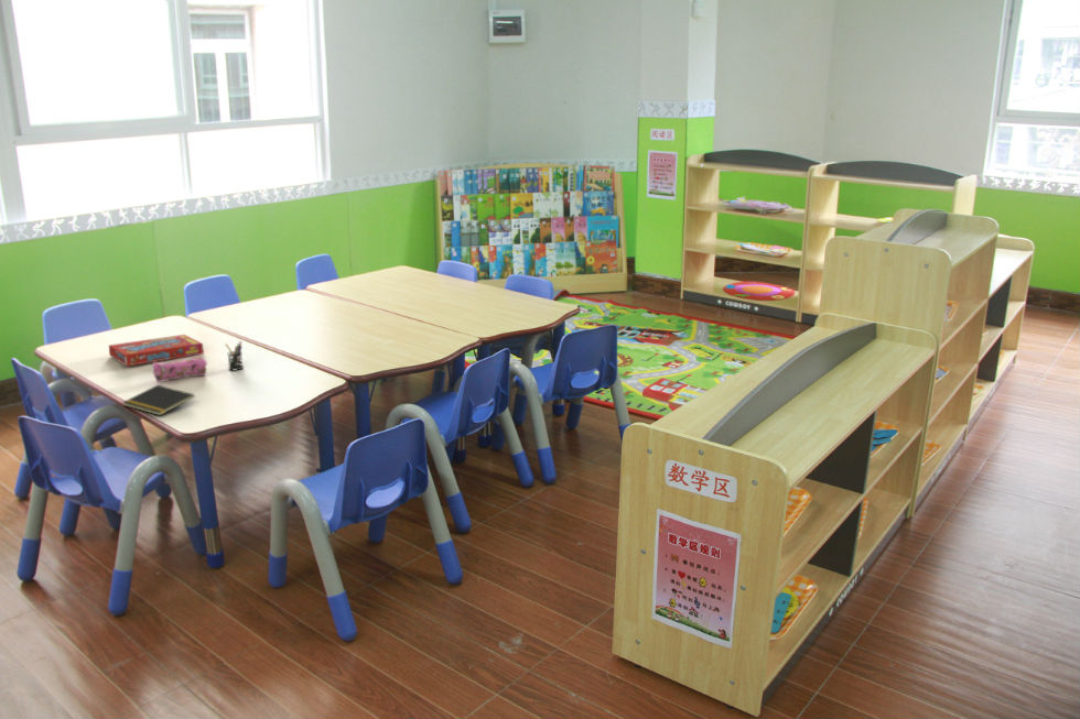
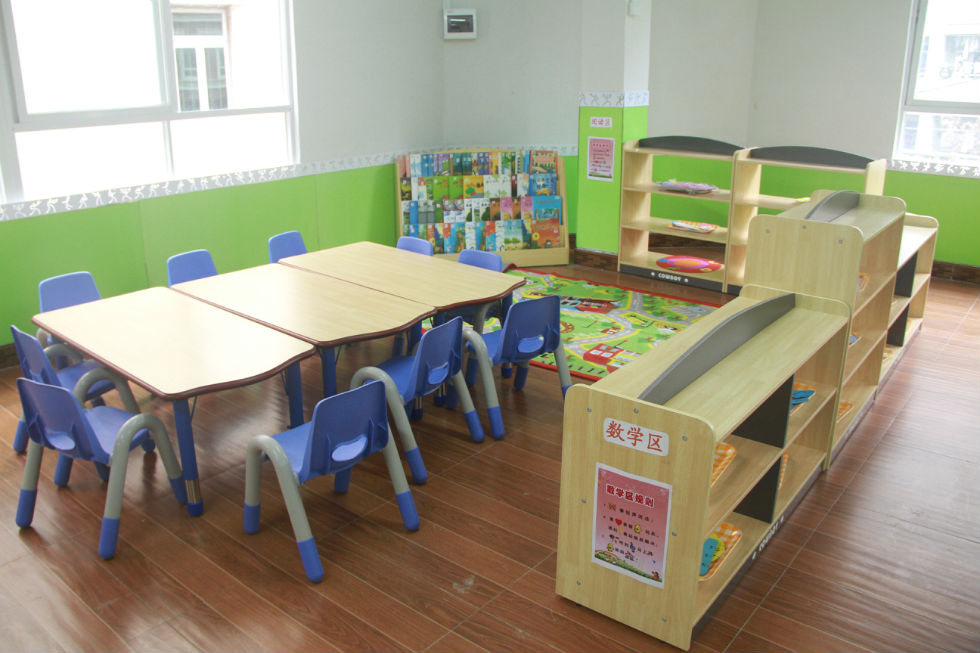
- pen holder [224,340,245,371]
- snack box [108,334,205,368]
- pencil case [151,356,208,383]
- notepad [121,384,196,416]
